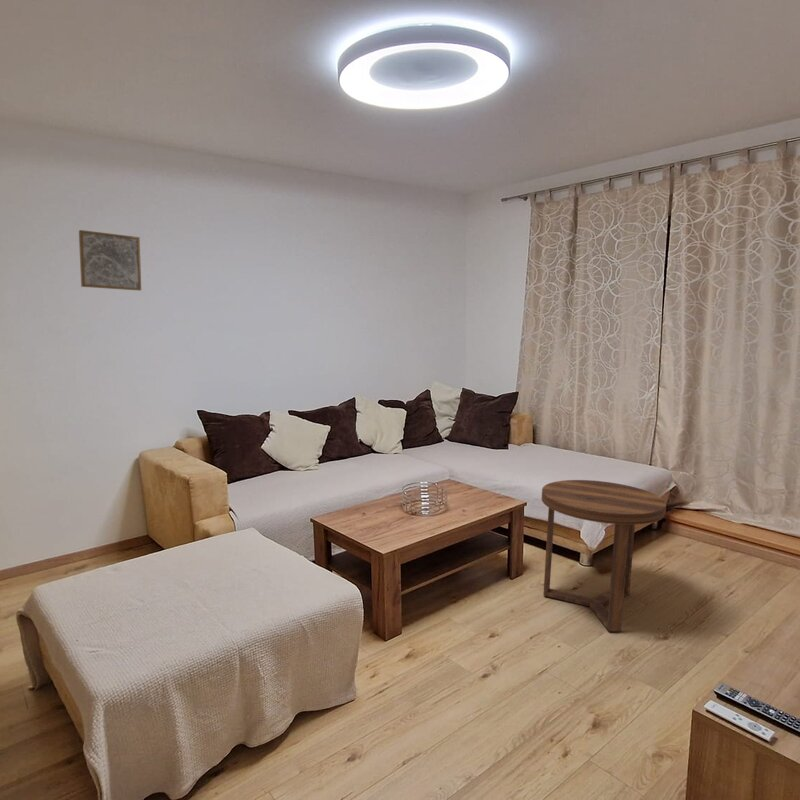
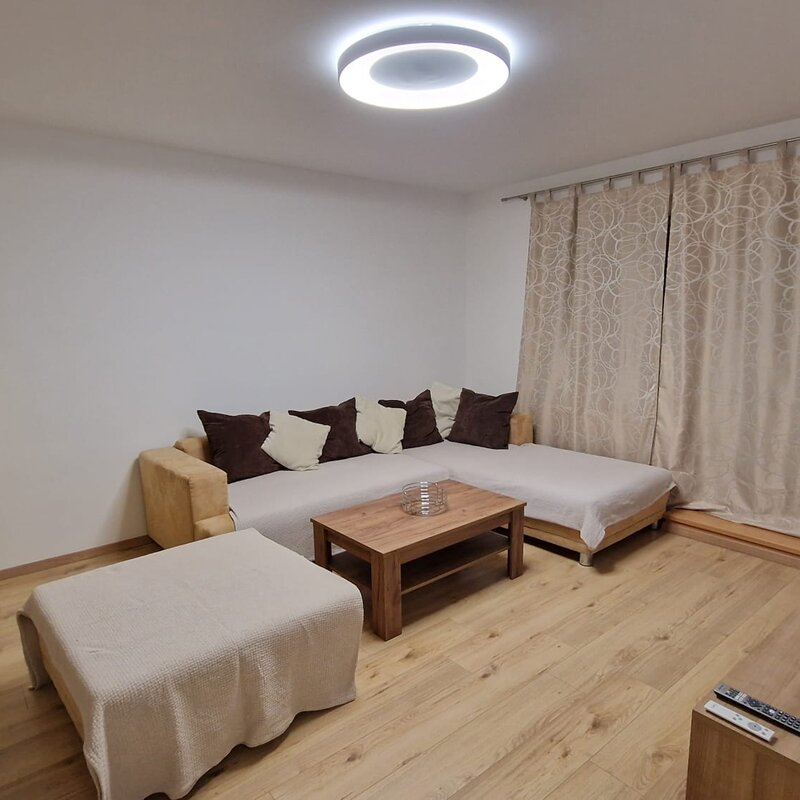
- wall art [78,229,142,292]
- side table [541,479,667,632]
